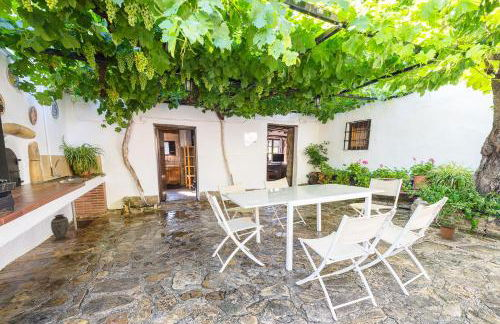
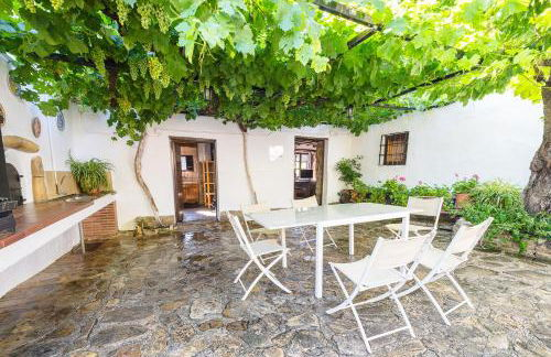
- vase [50,213,70,240]
- potted plant [439,205,458,240]
